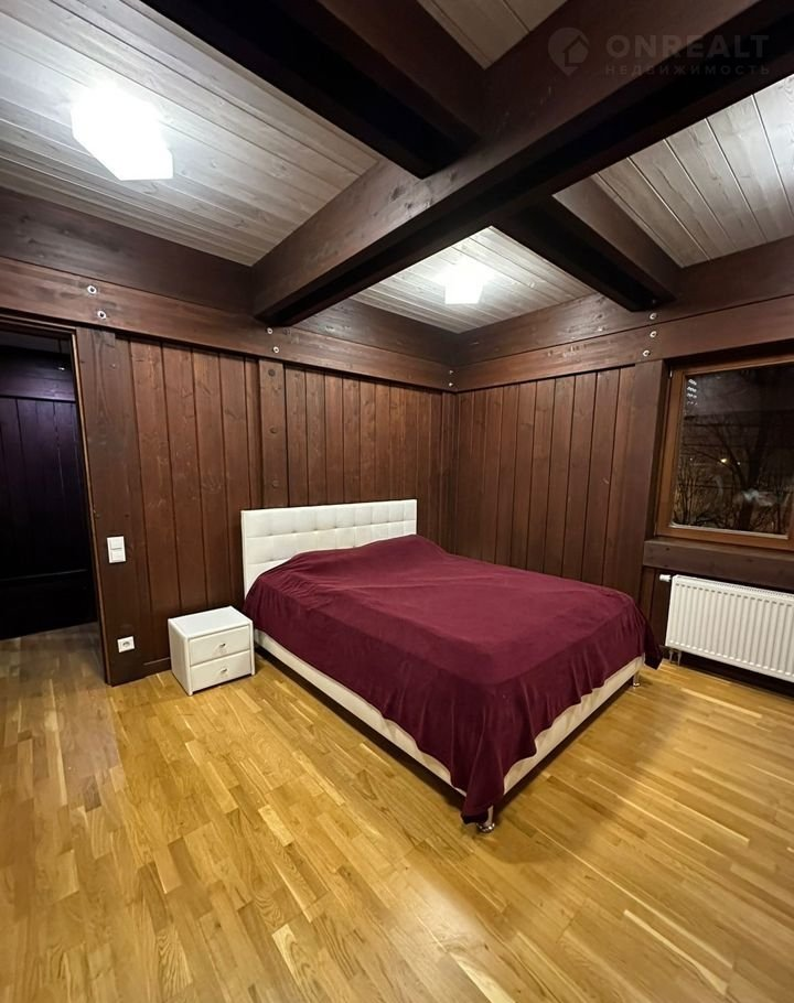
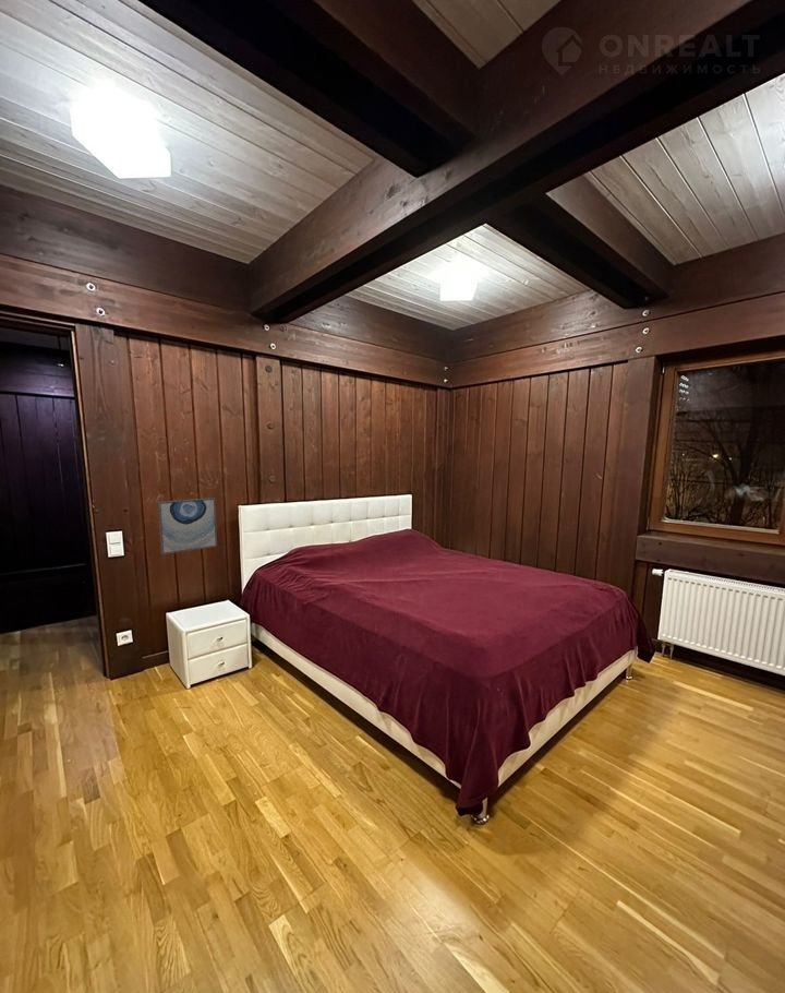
+ wall art [157,496,218,555]
